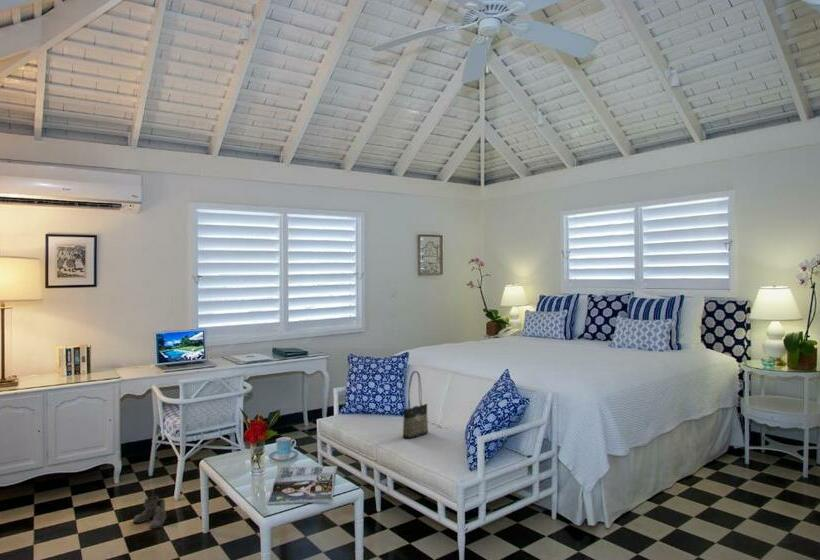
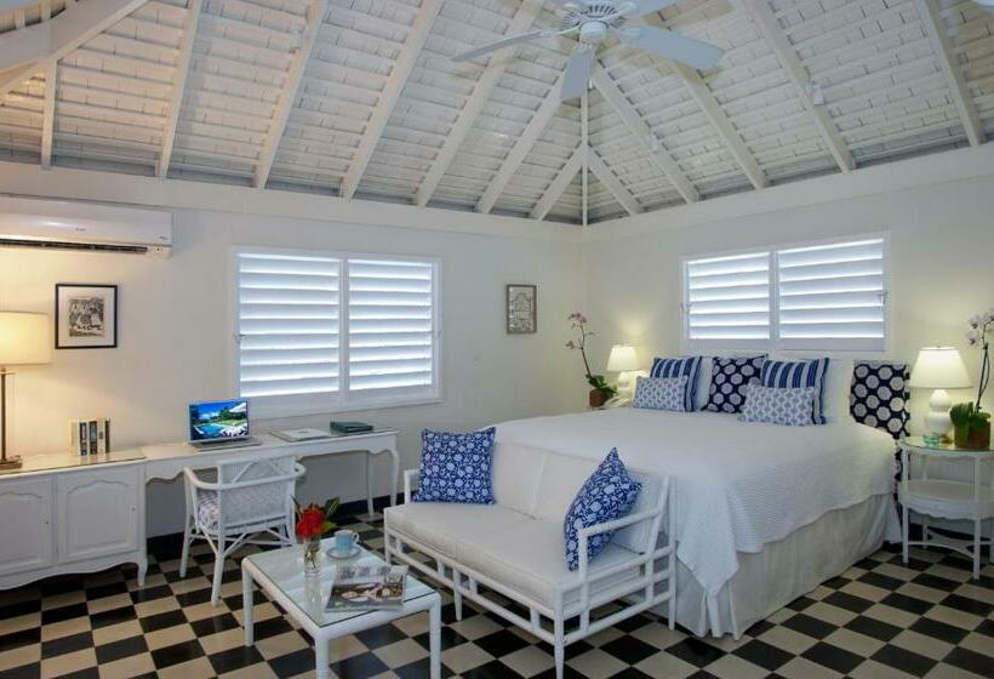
- tote bag [402,370,429,439]
- boots [132,495,168,530]
